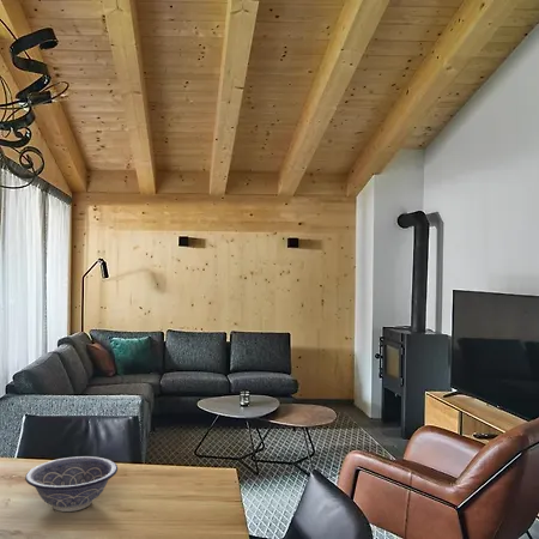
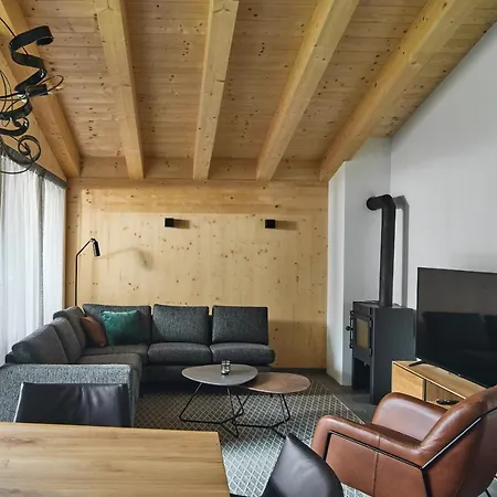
- decorative bowl [24,455,119,513]
